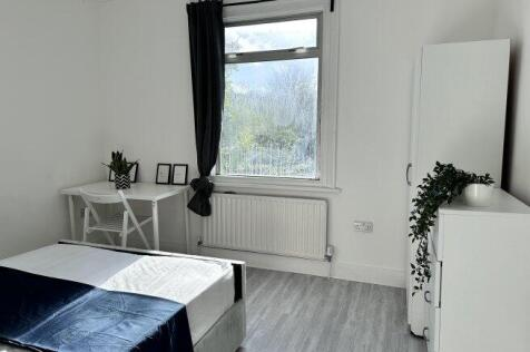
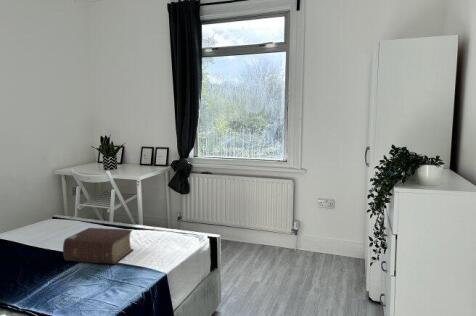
+ bible [62,227,135,265]
